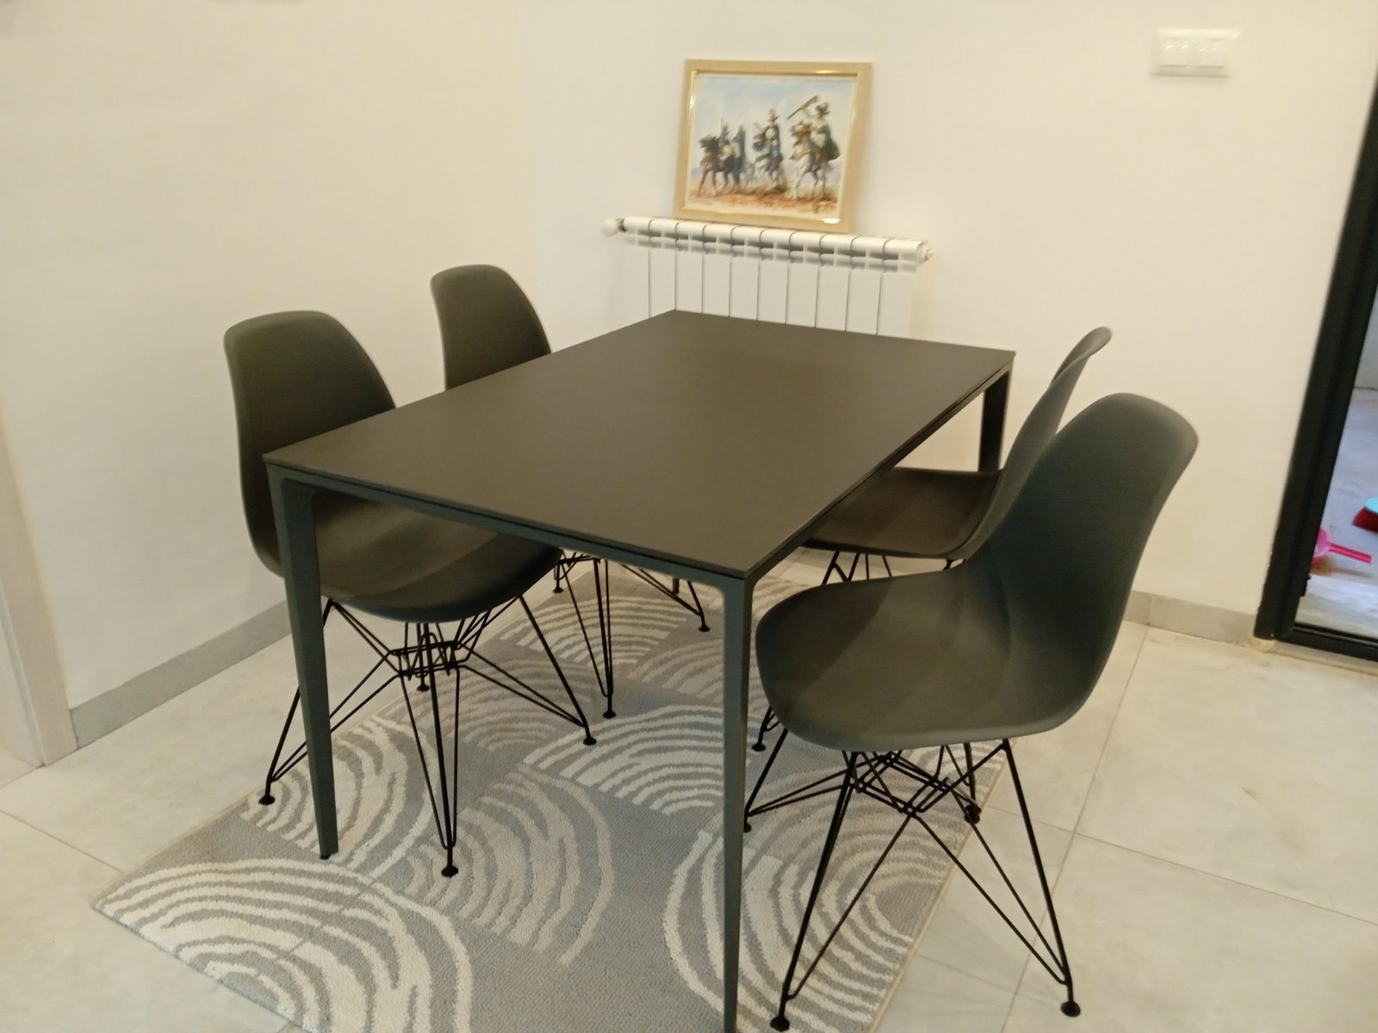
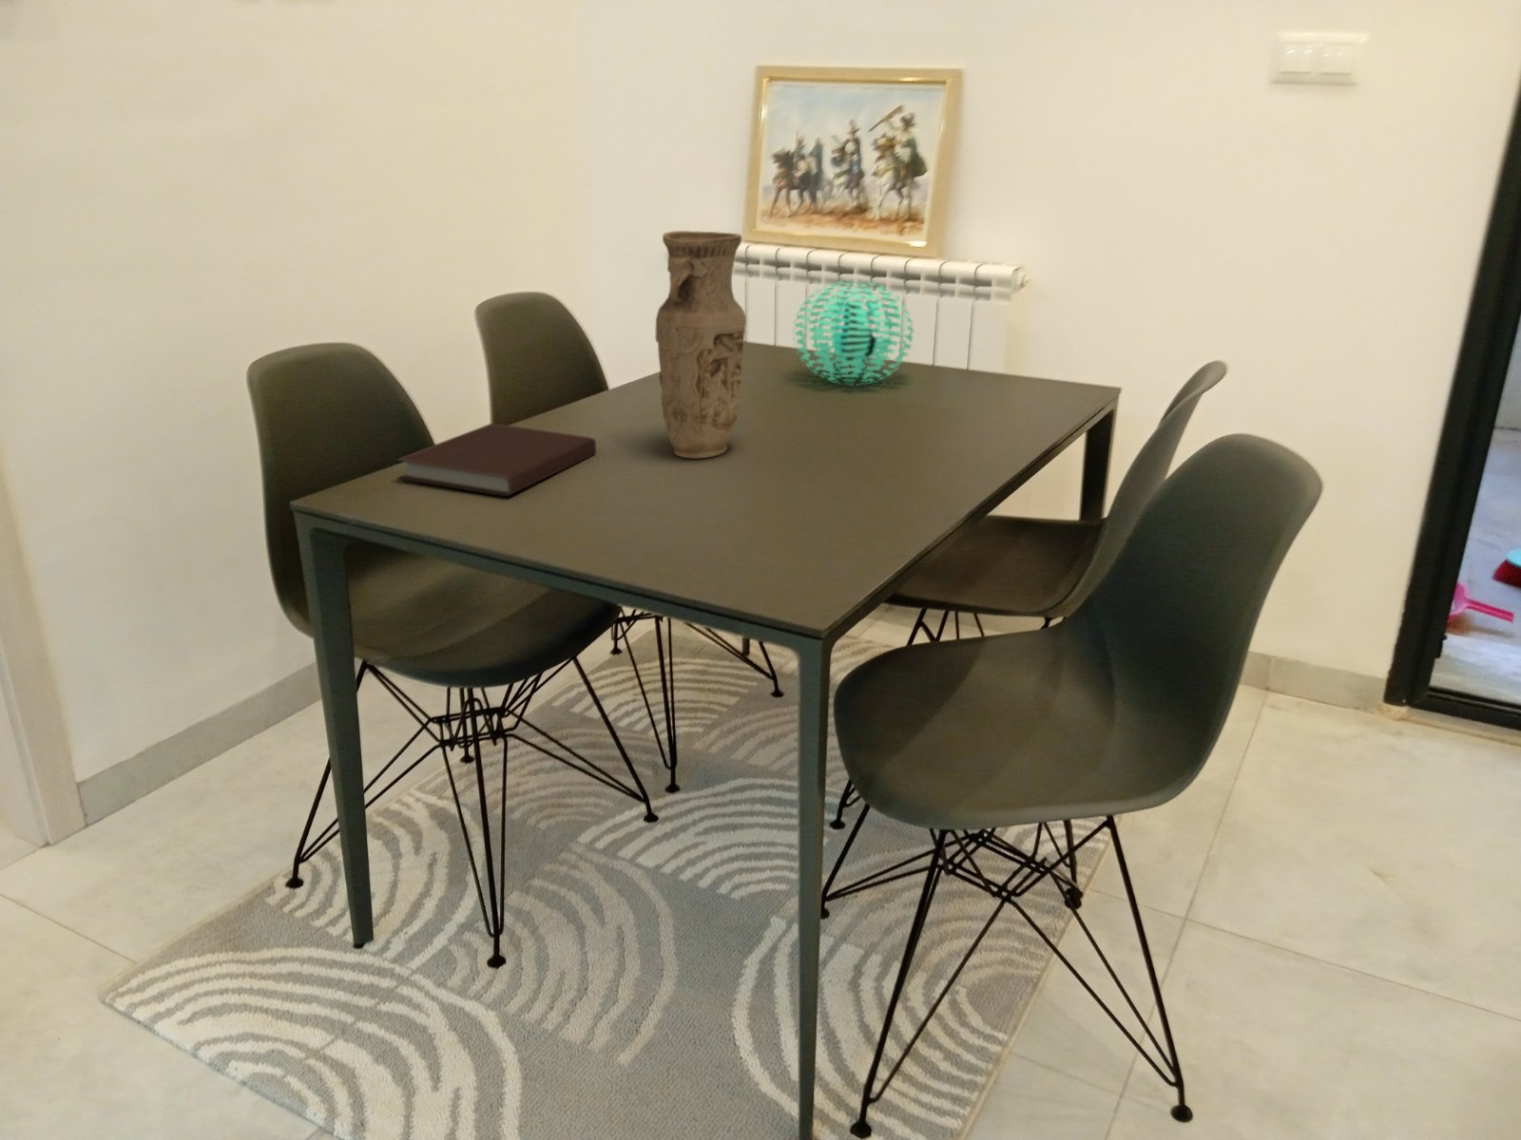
+ decorative ball [792,279,915,386]
+ notebook [394,423,596,497]
+ vase [654,230,747,459]
